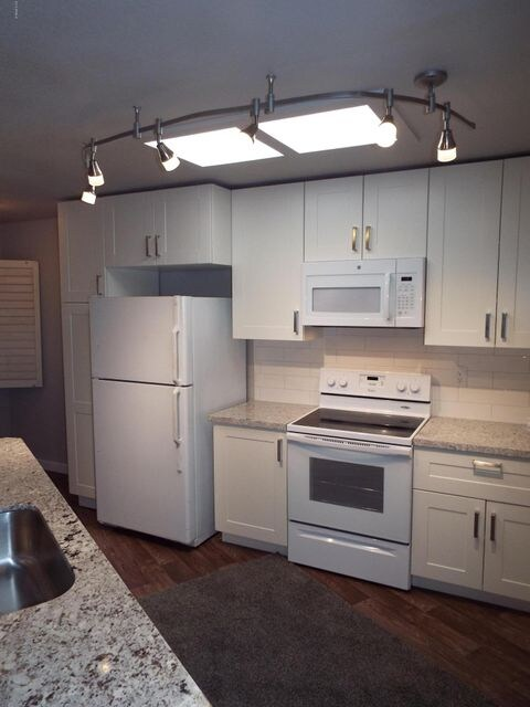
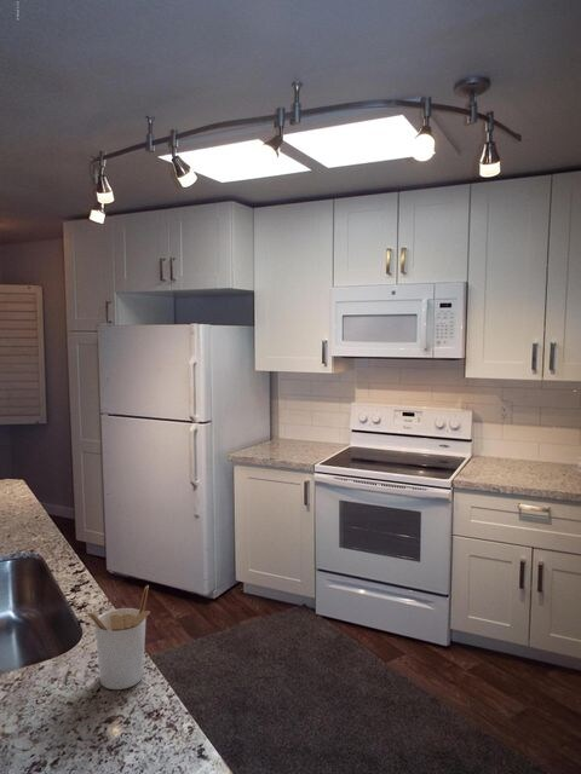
+ utensil holder [85,584,151,691]
